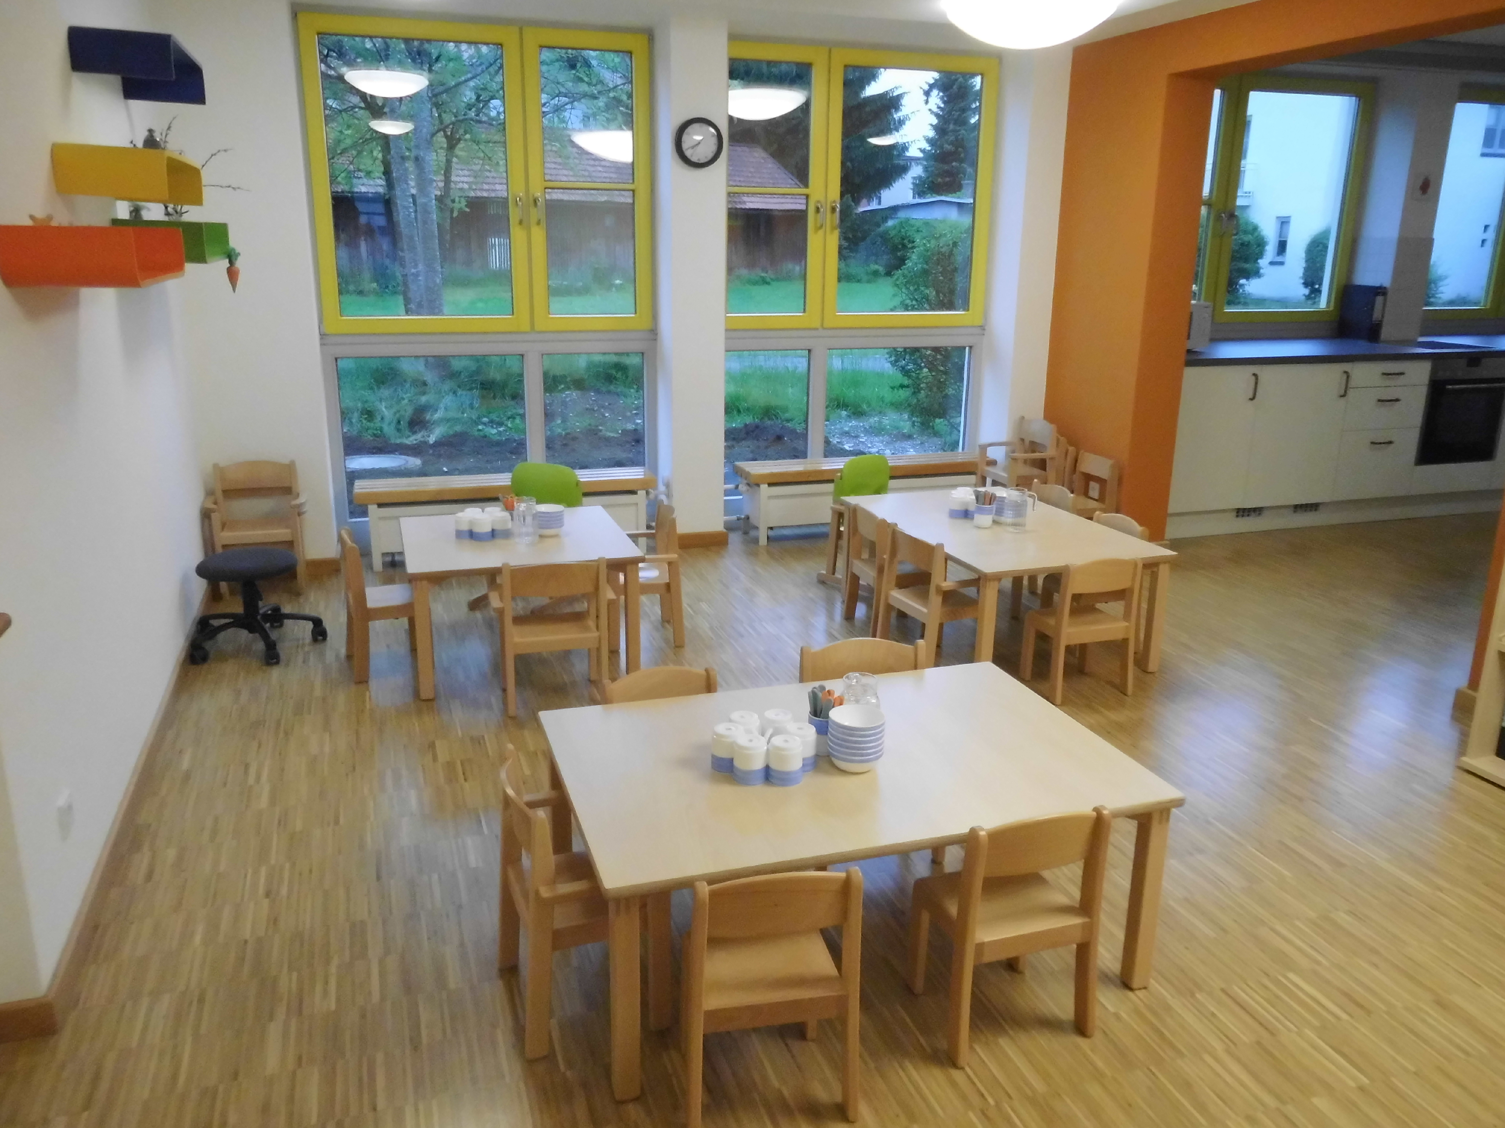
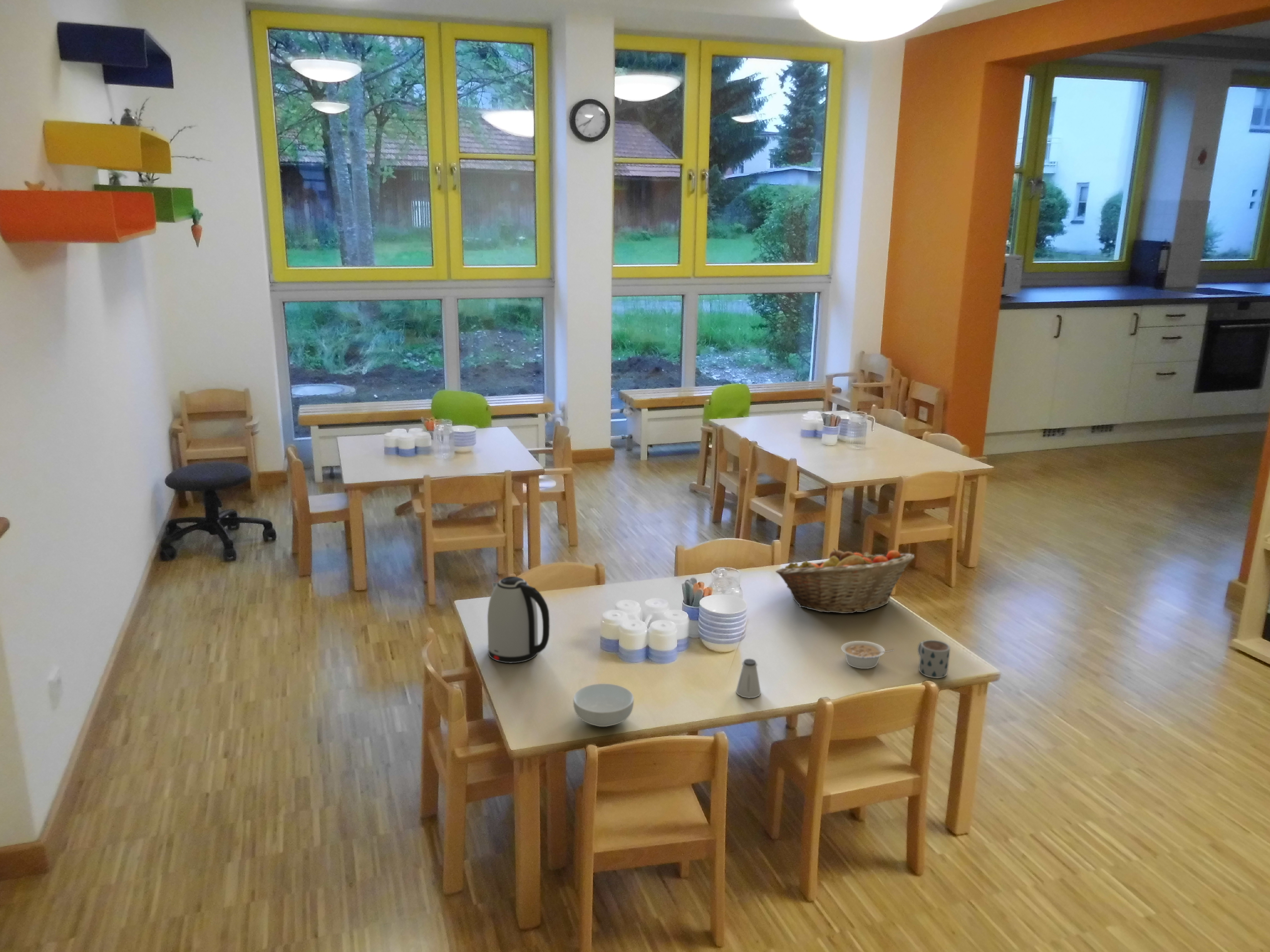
+ saltshaker [735,658,761,699]
+ cereal bowl [573,683,634,727]
+ legume [841,641,895,669]
+ fruit basket [775,548,915,614]
+ mug [917,639,951,678]
+ kettle [487,576,550,663]
